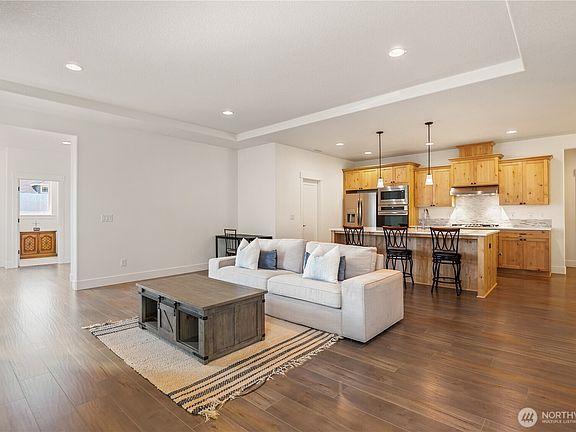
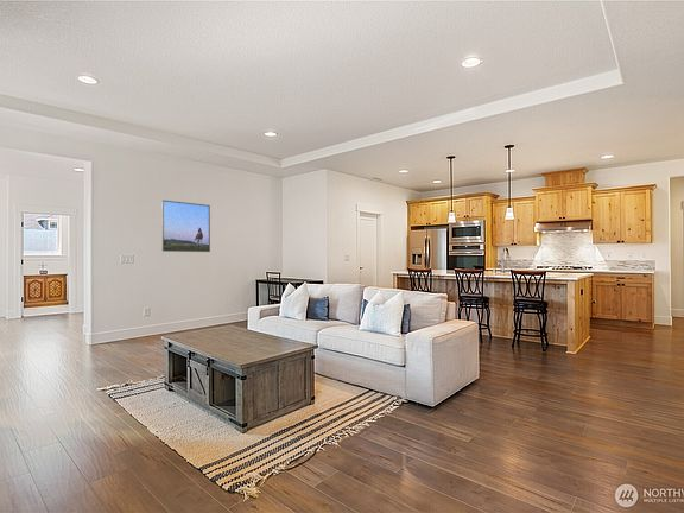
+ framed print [162,200,211,253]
